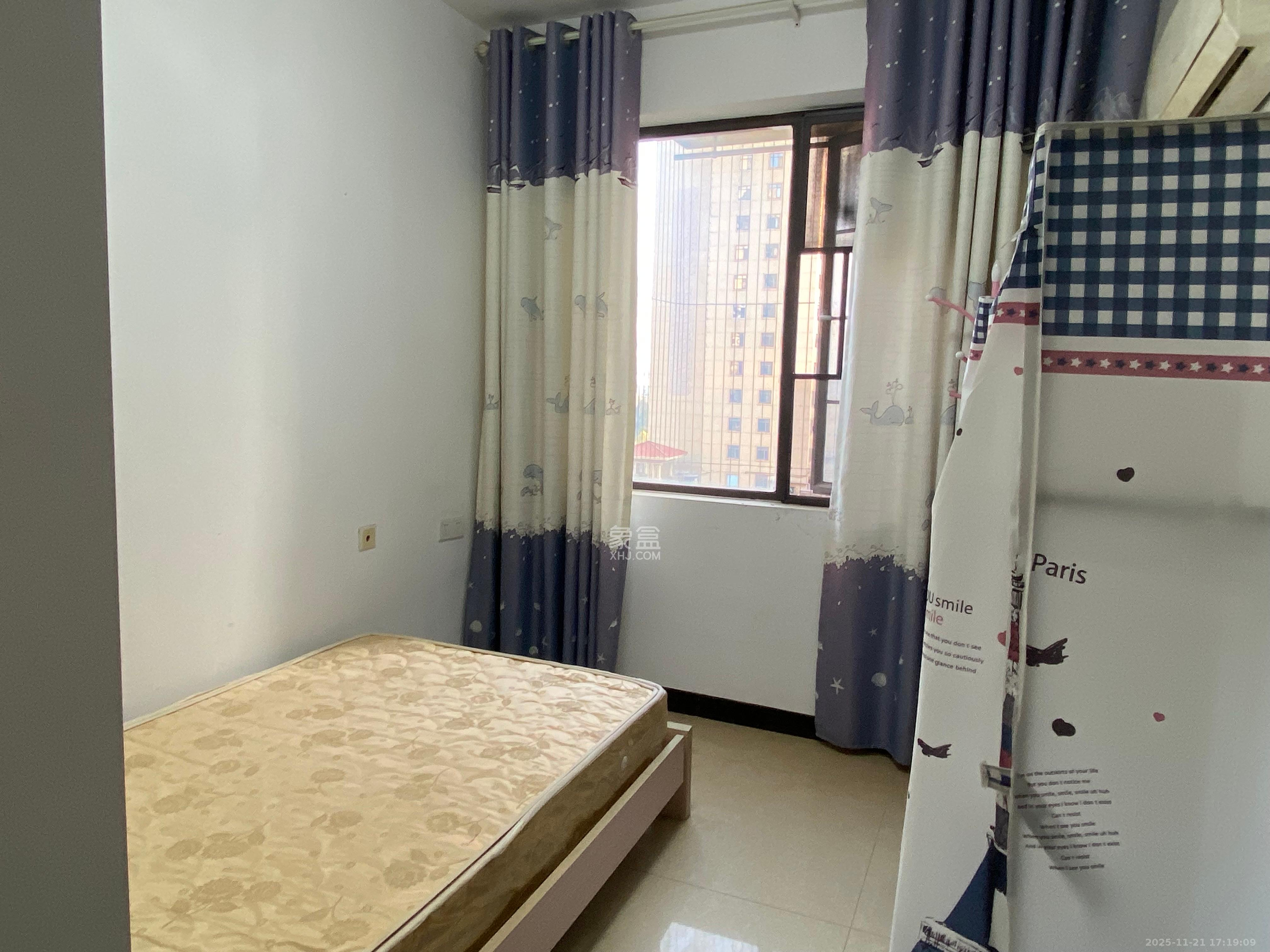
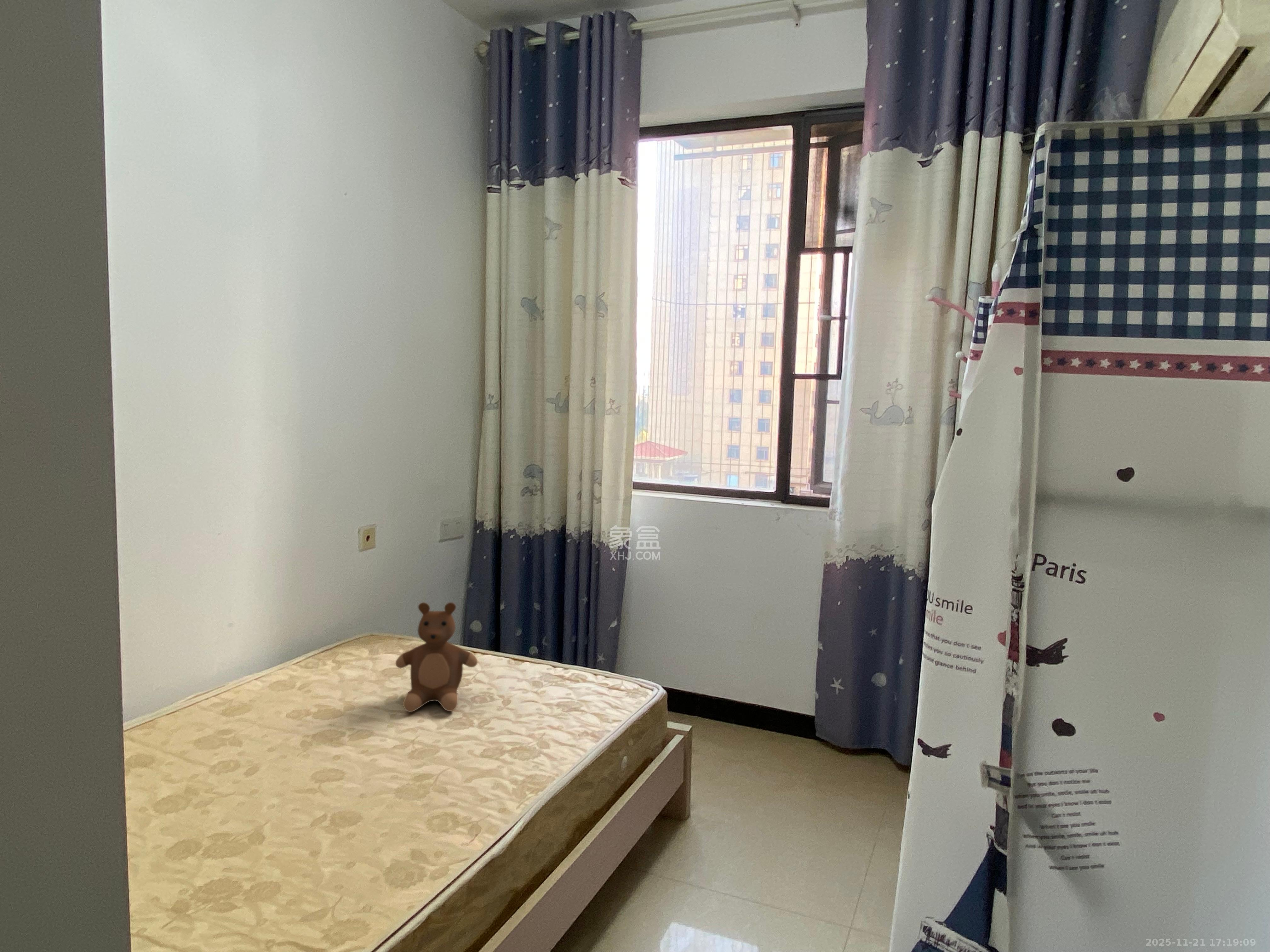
+ teddy bear [395,602,478,712]
